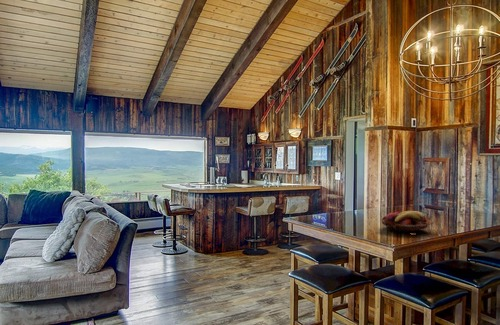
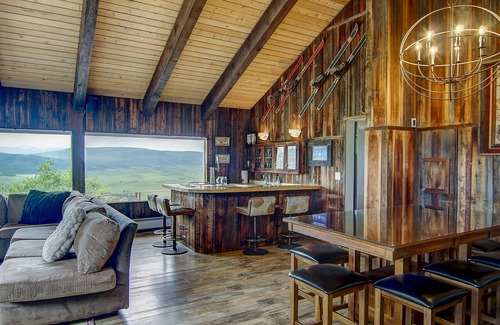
- fruit basket [380,210,434,233]
